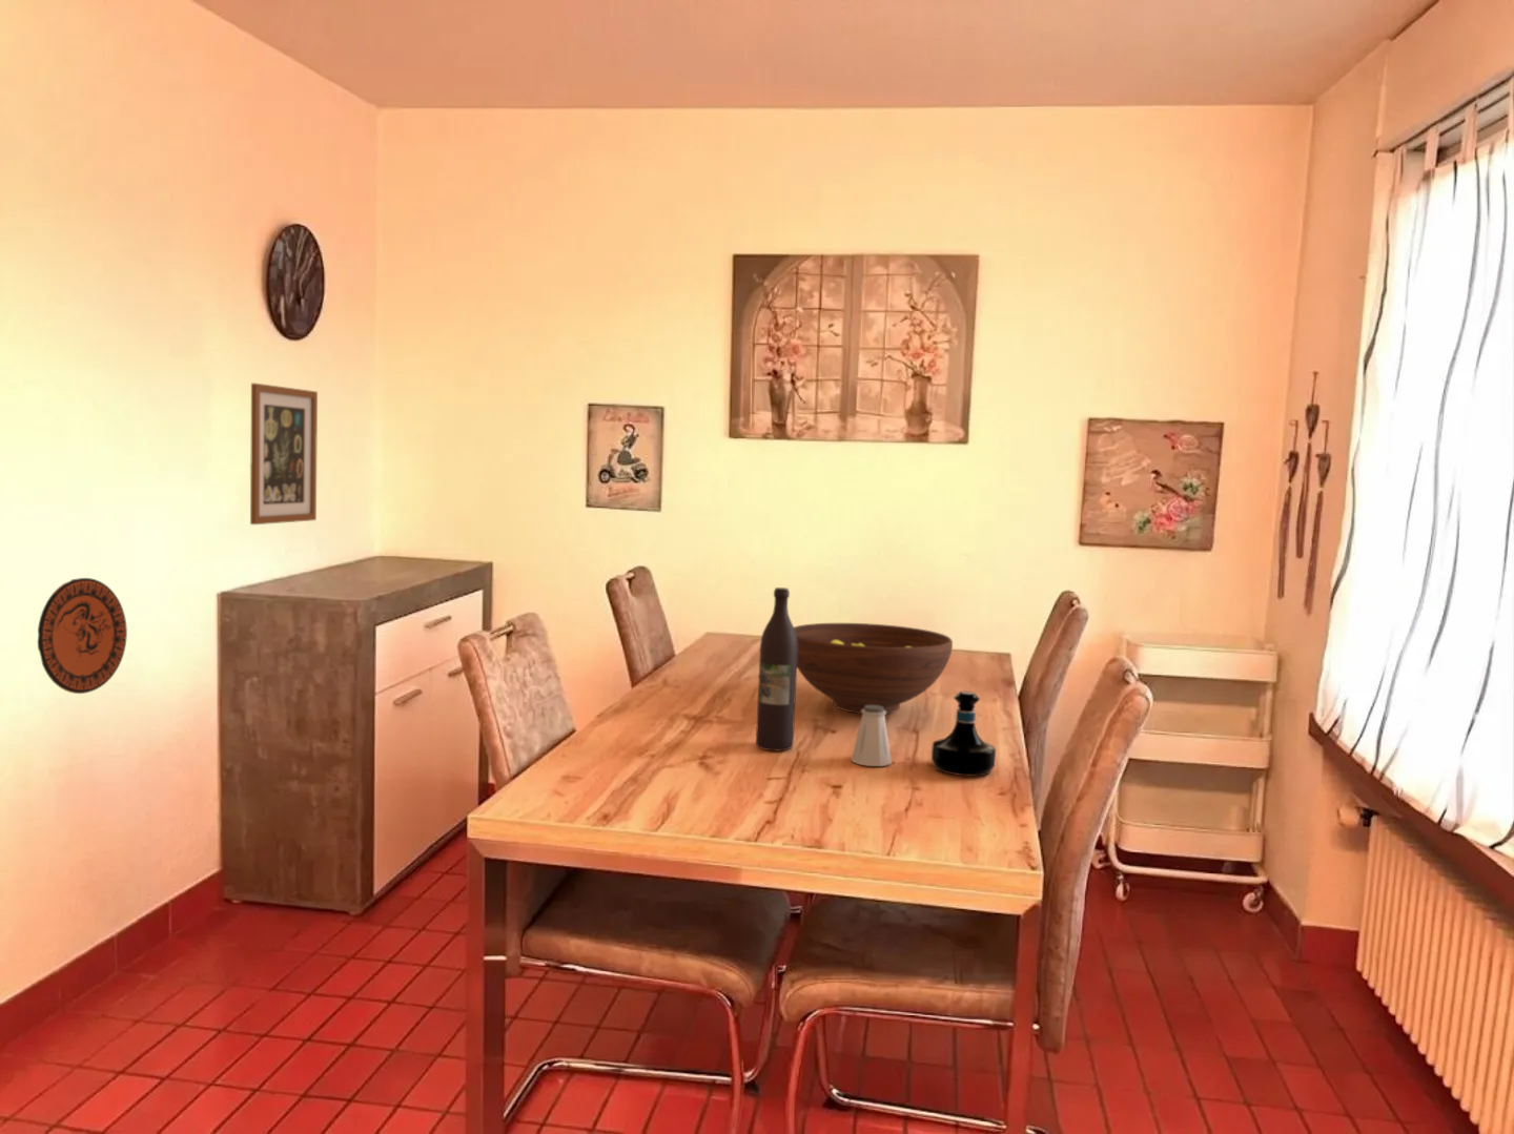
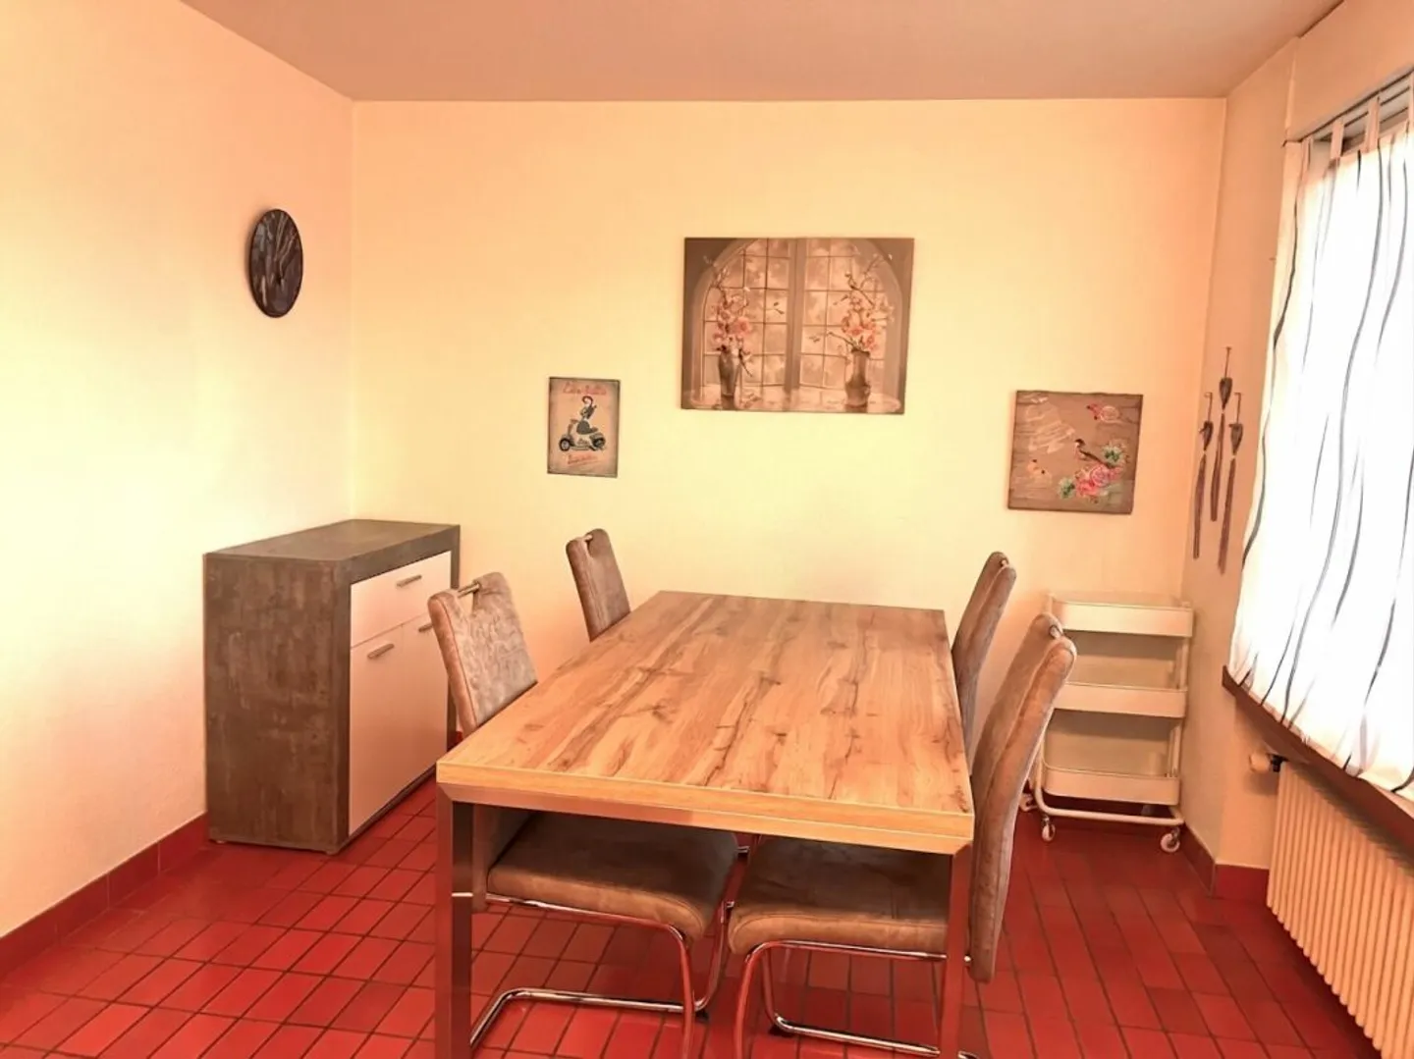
- decorative plate [37,577,129,694]
- wall art [249,382,318,525]
- tequila bottle [930,691,997,777]
- wine bottle [755,586,798,752]
- saltshaker [851,705,892,767]
- fruit bowl [793,622,954,715]
